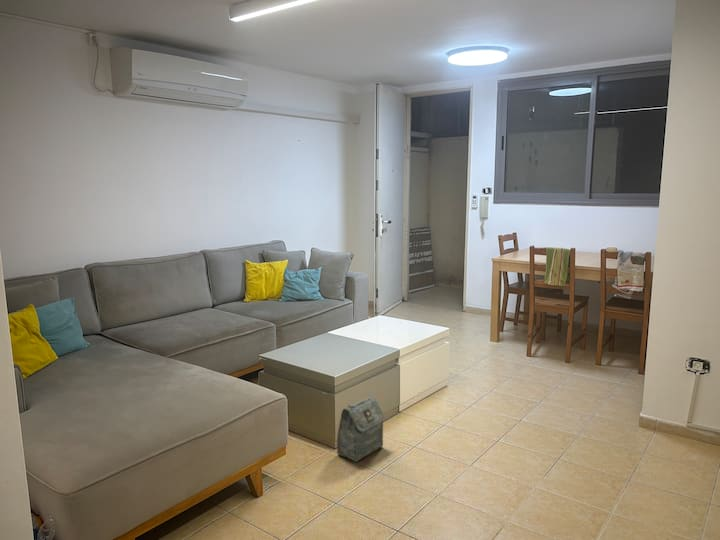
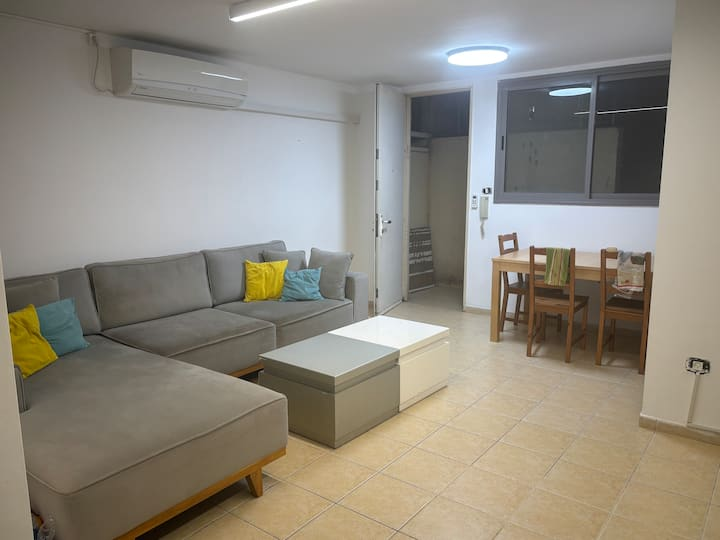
- bag [336,396,385,463]
